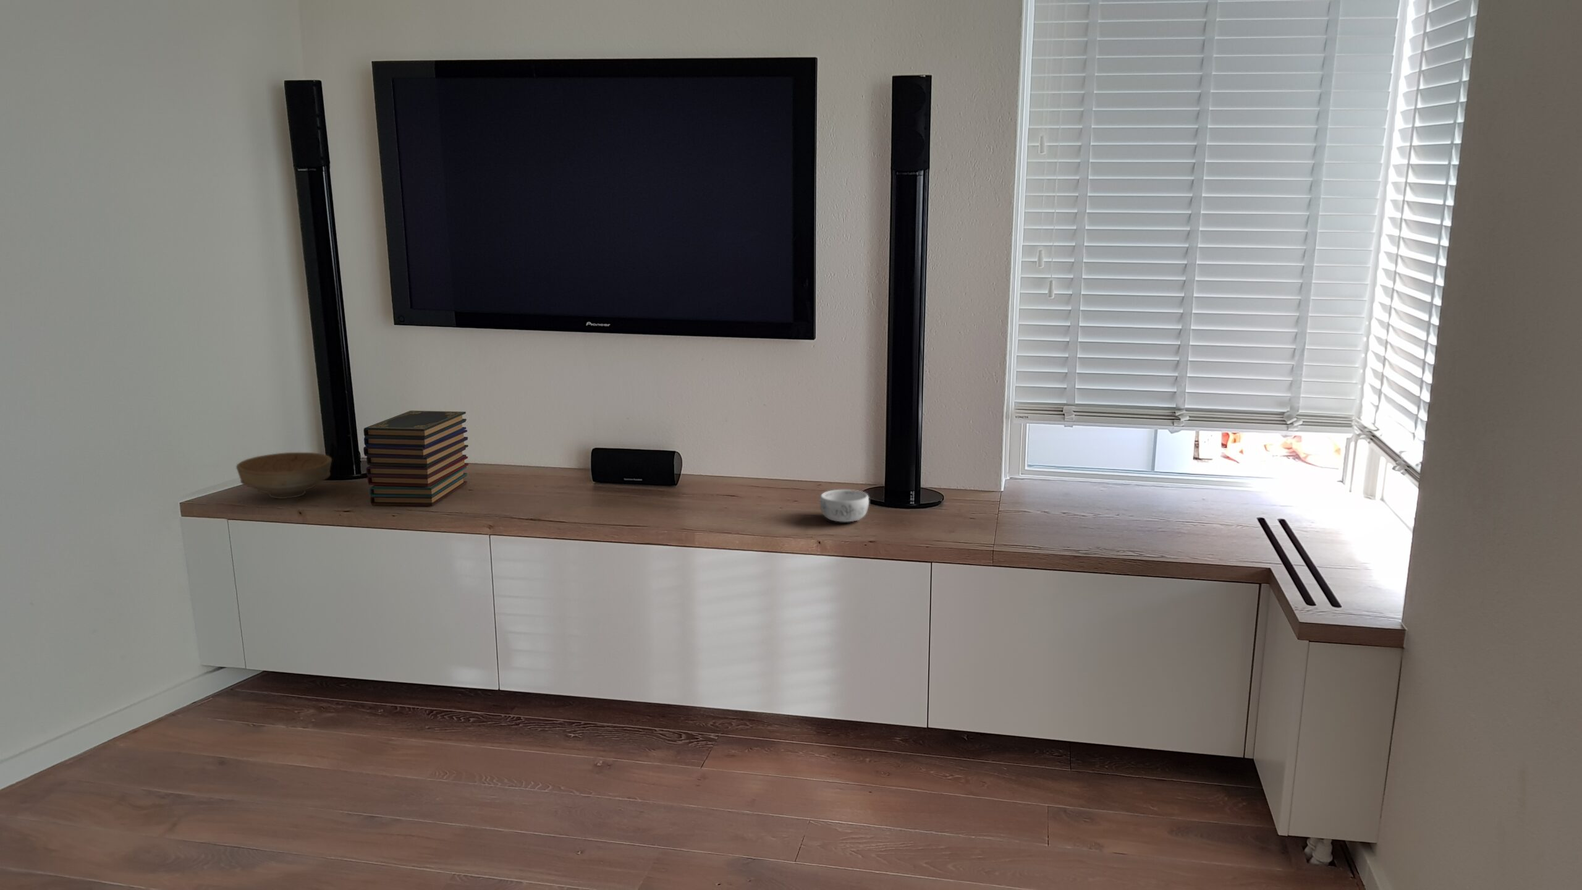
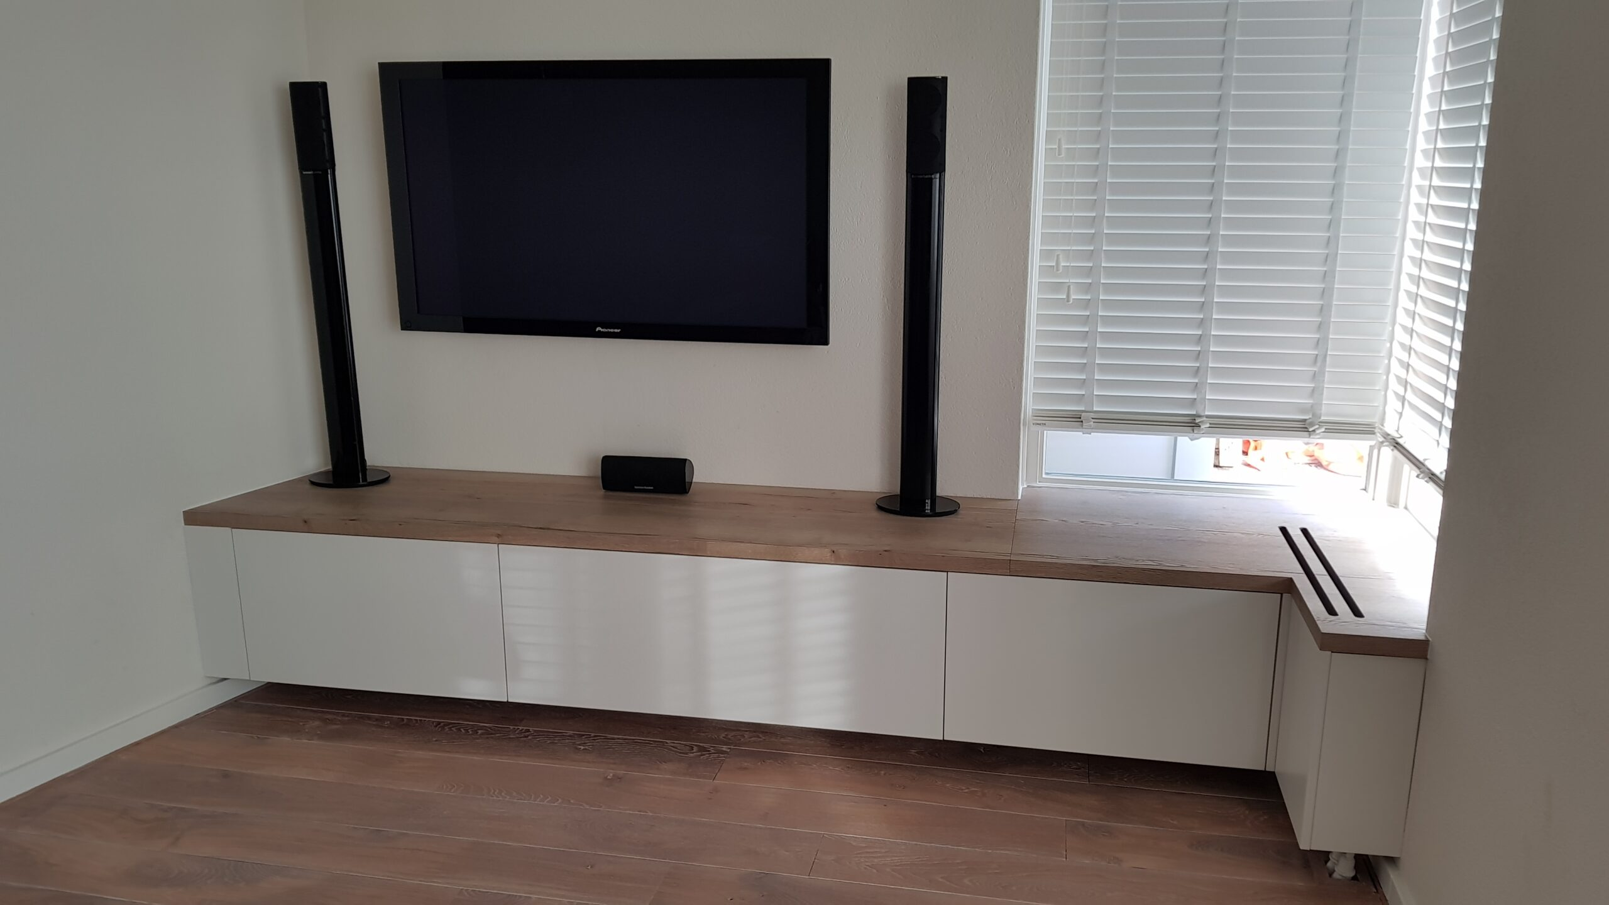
- book stack [363,410,469,506]
- bowl [236,452,332,500]
- decorative bowl [819,489,869,523]
